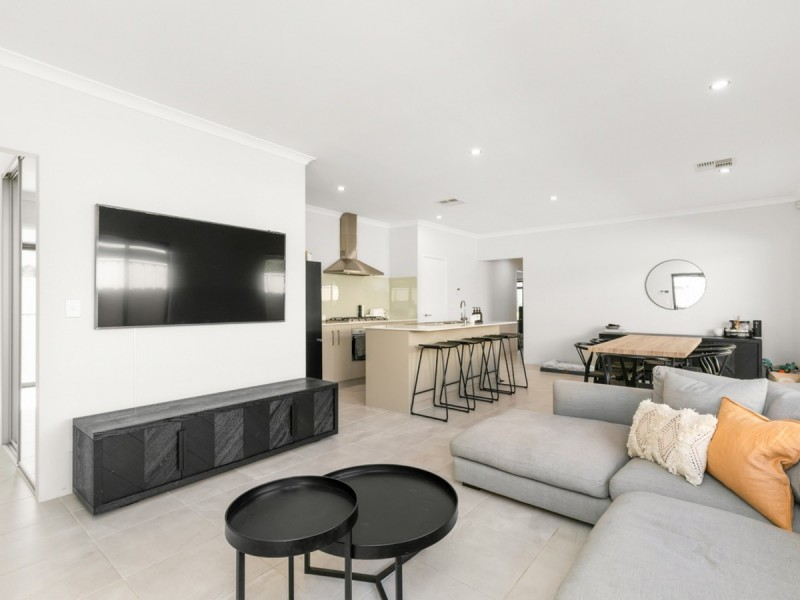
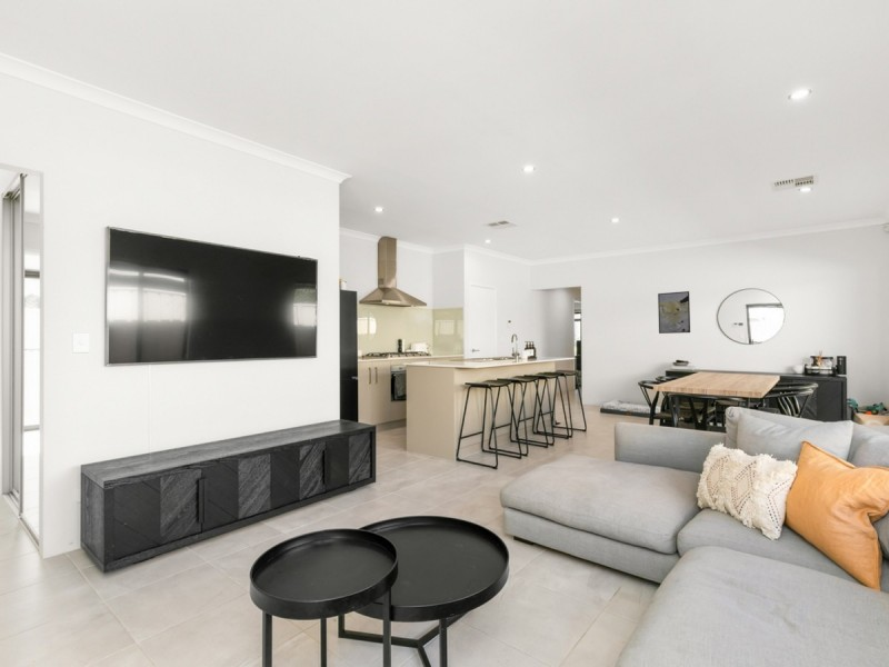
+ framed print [657,290,691,335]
